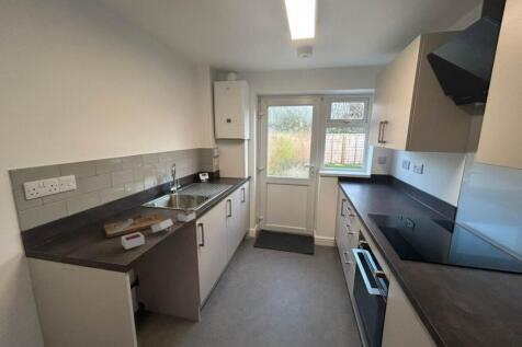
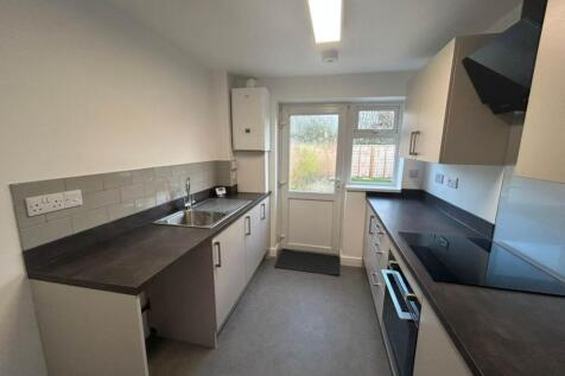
- cutting board [103,207,196,251]
